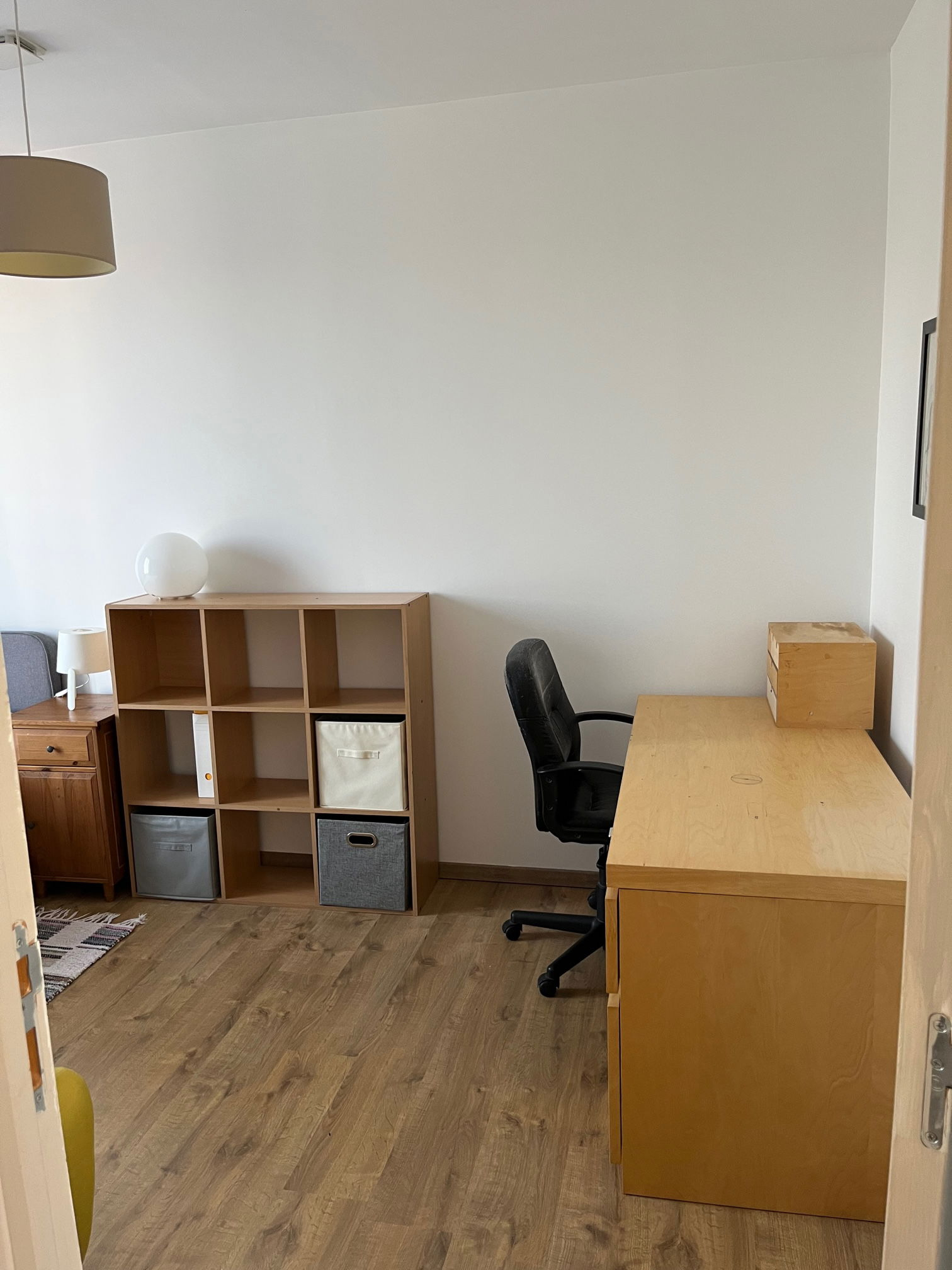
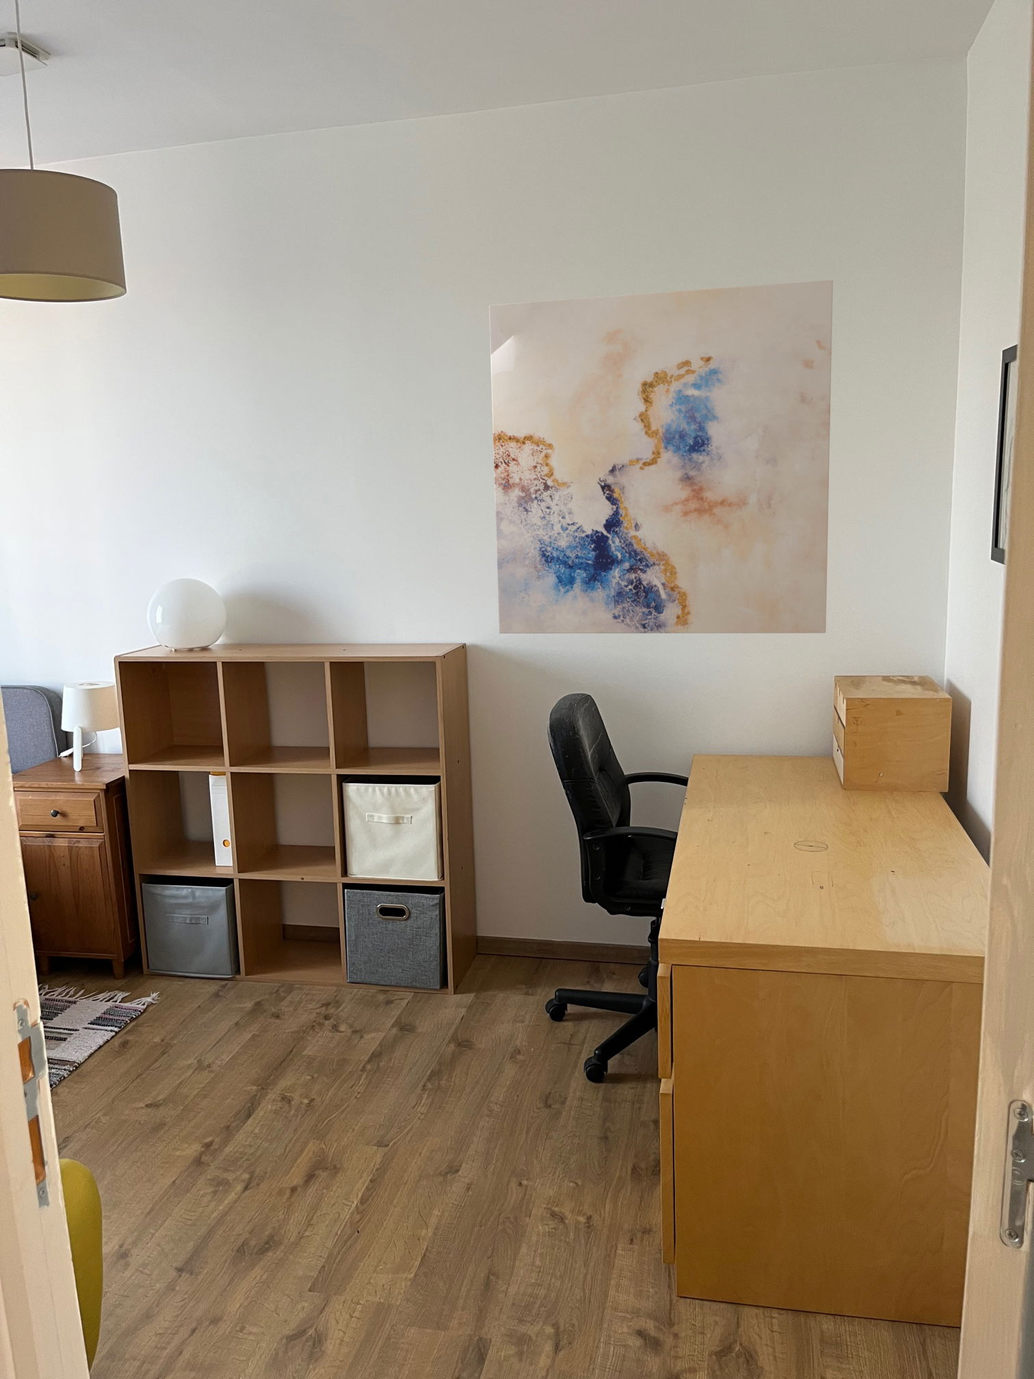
+ wall art [489,279,834,634]
